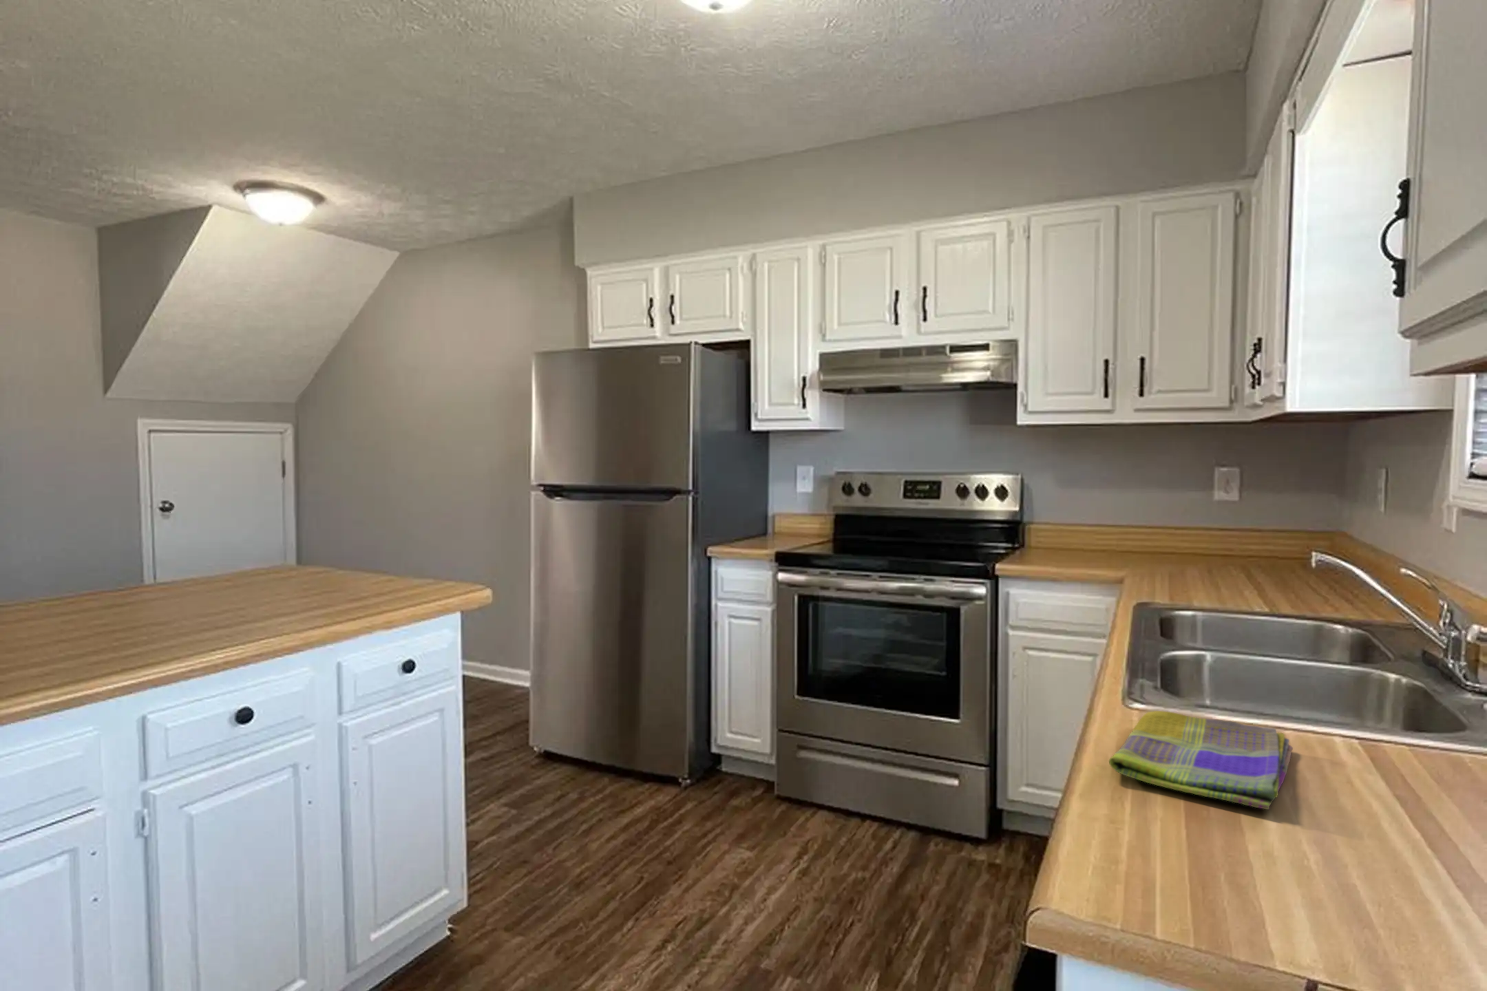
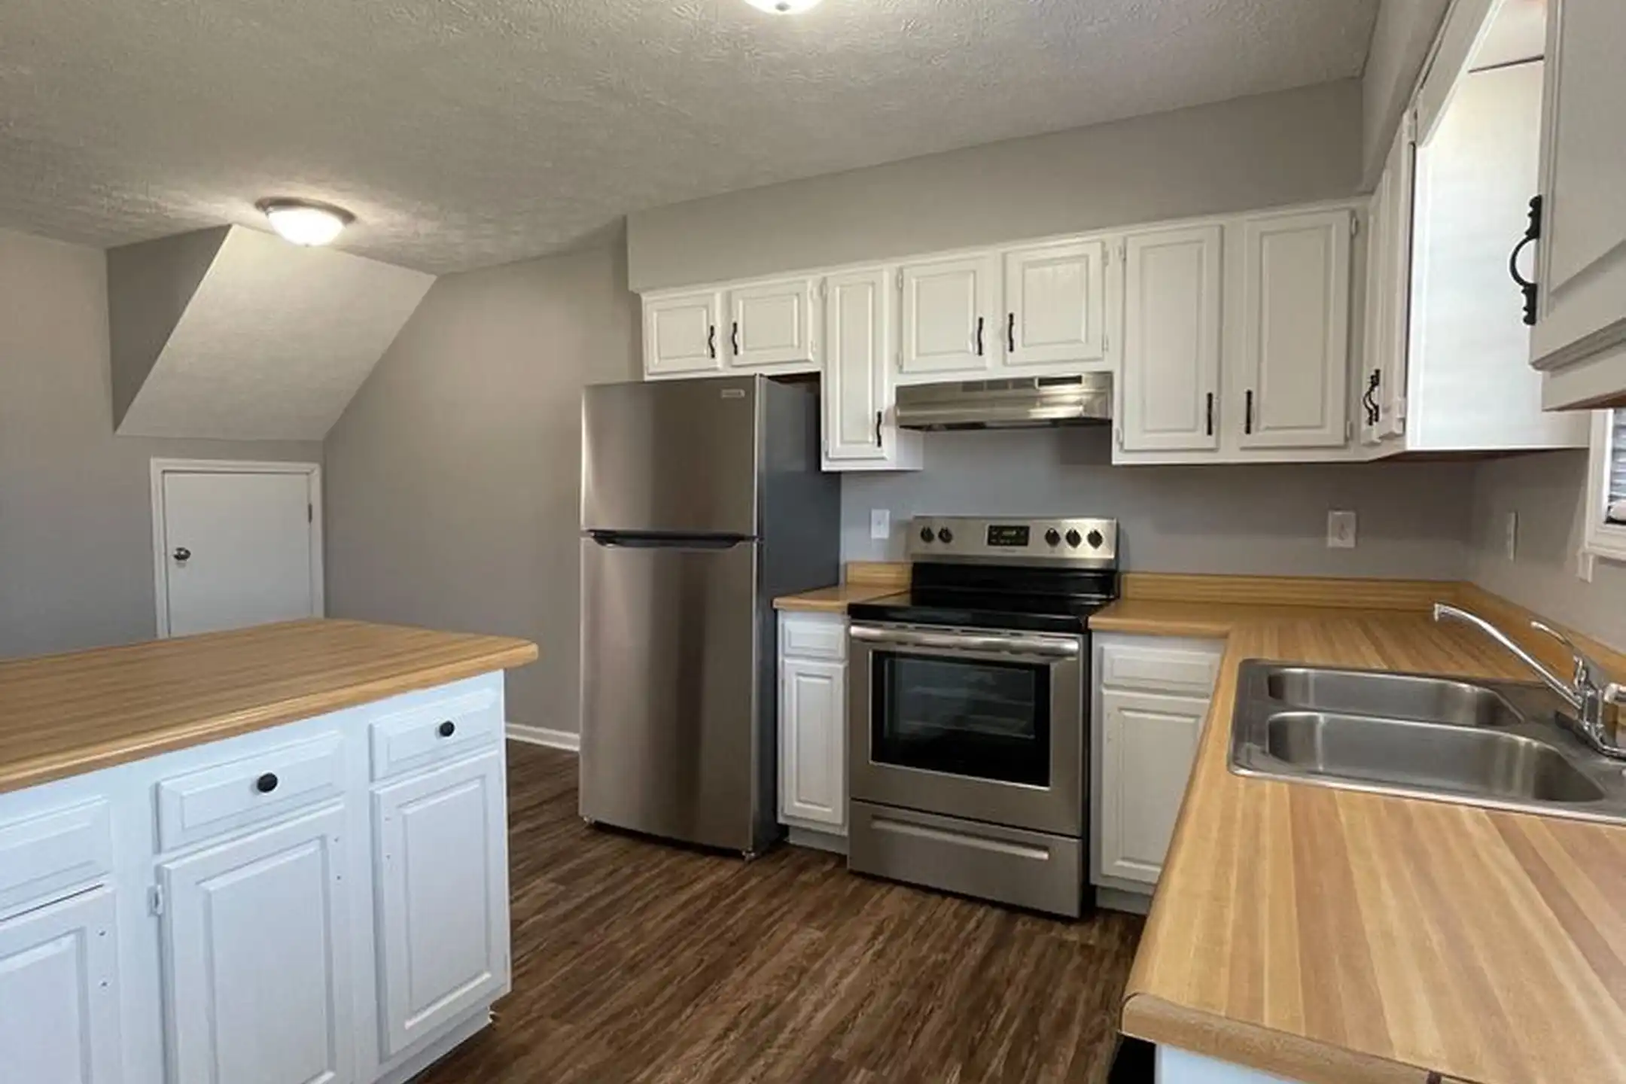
- dish towel [1109,710,1293,810]
